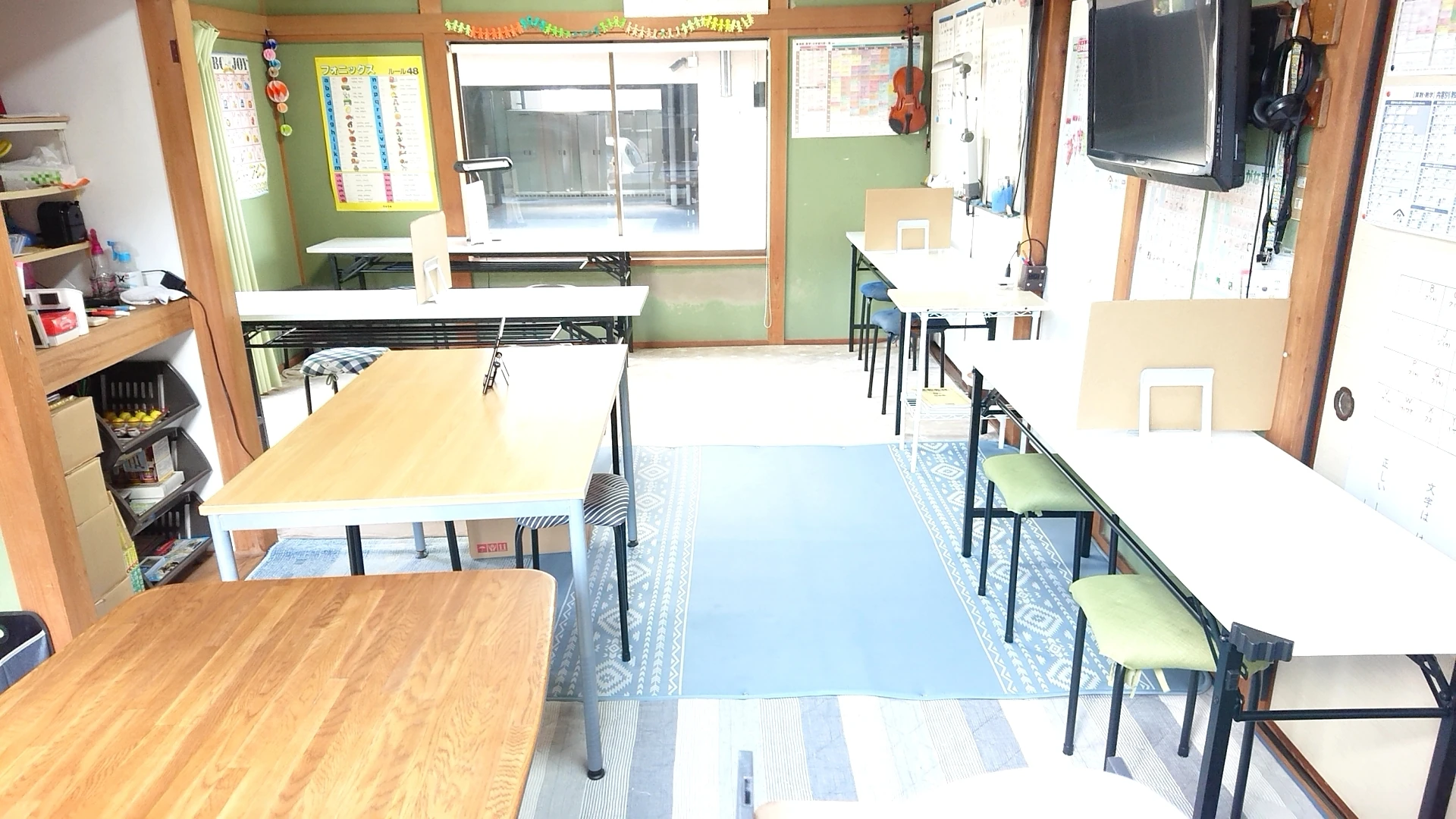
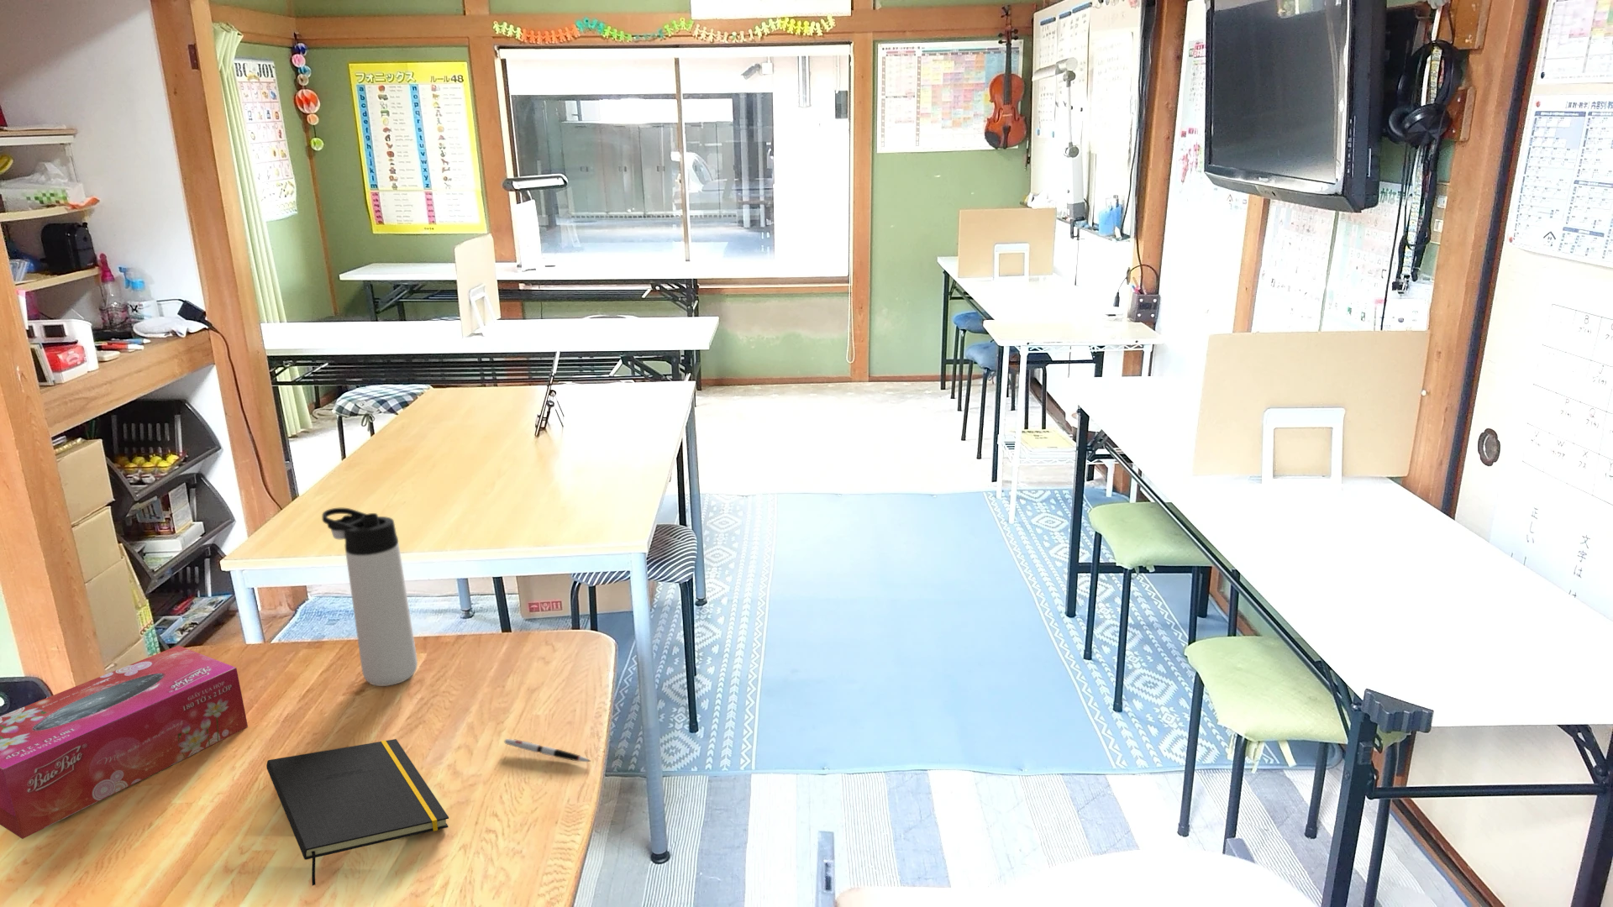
+ notepad [266,739,450,887]
+ thermos bottle [321,507,419,687]
+ pen [503,739,593,763]
+ tissue box [0,645,248,839]
